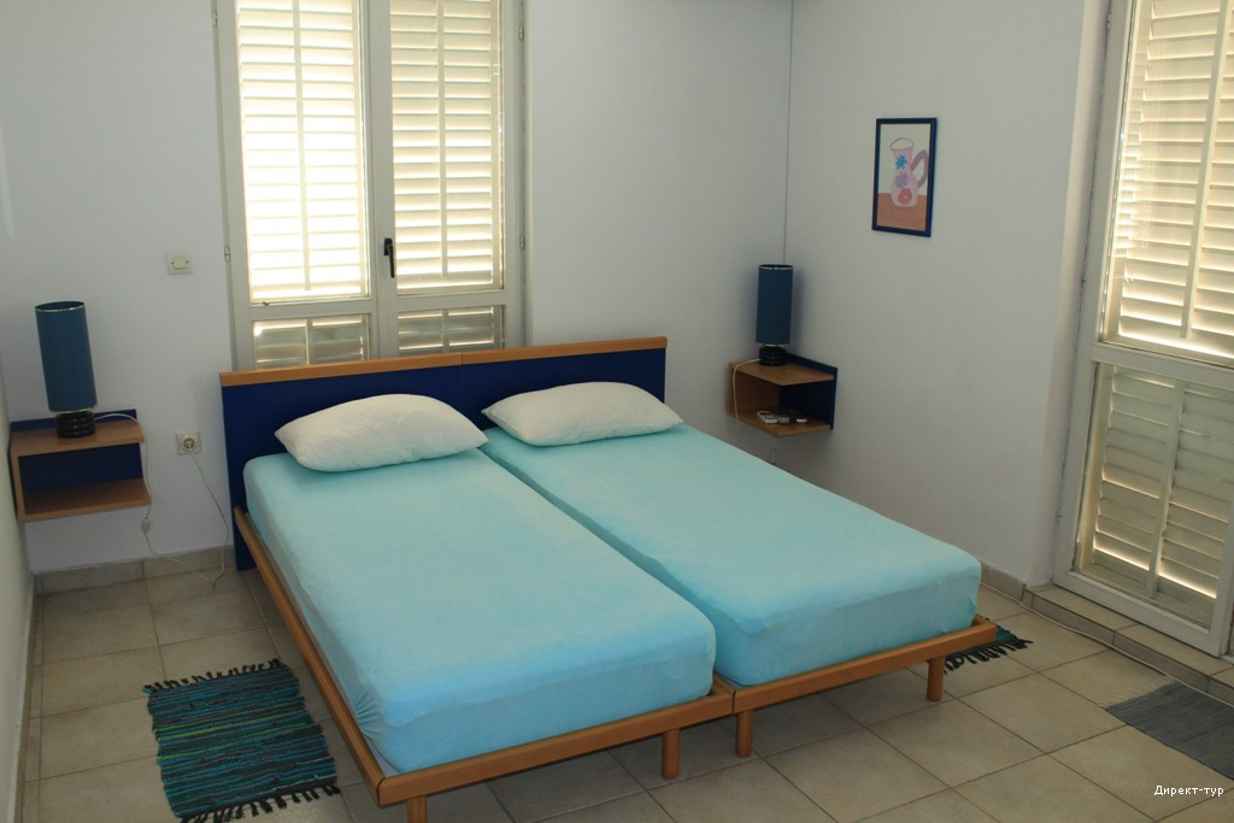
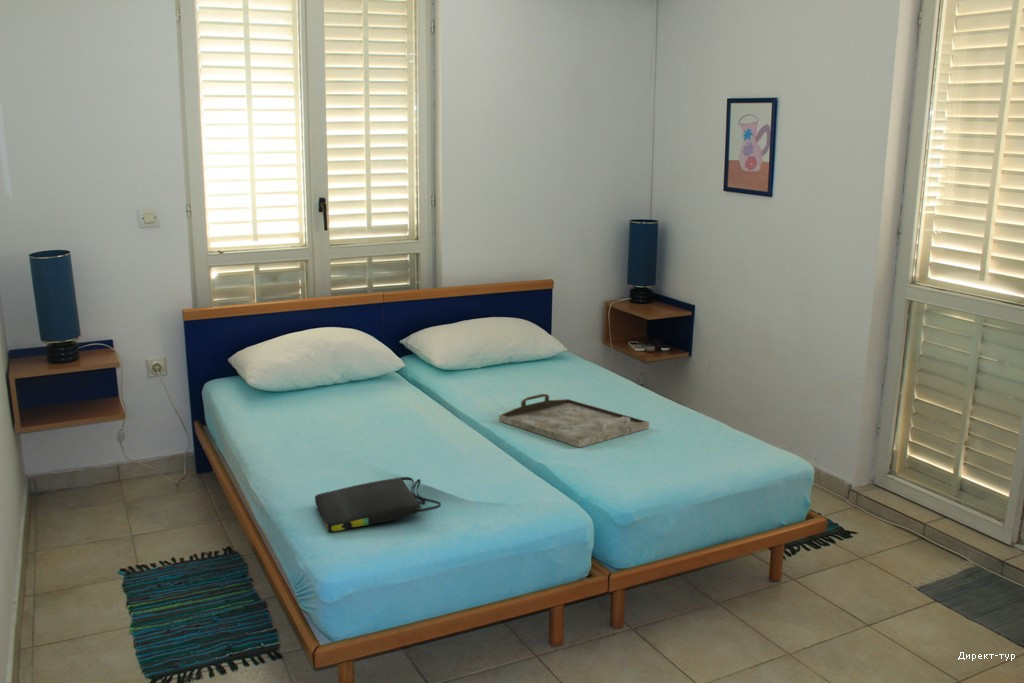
+ serving tray [498,393,650,449]
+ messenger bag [314,476,442,533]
